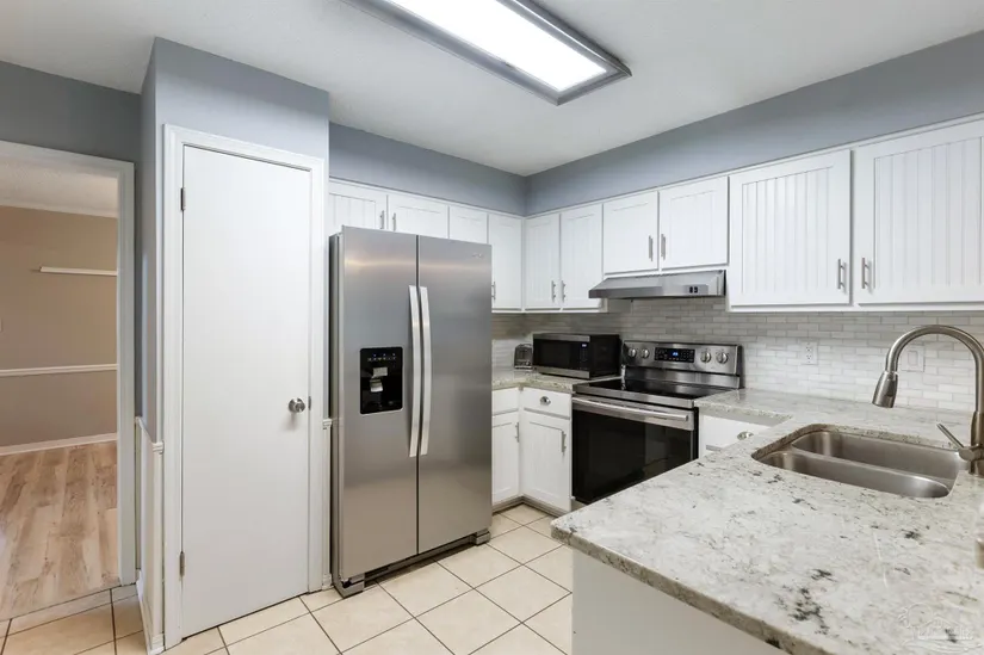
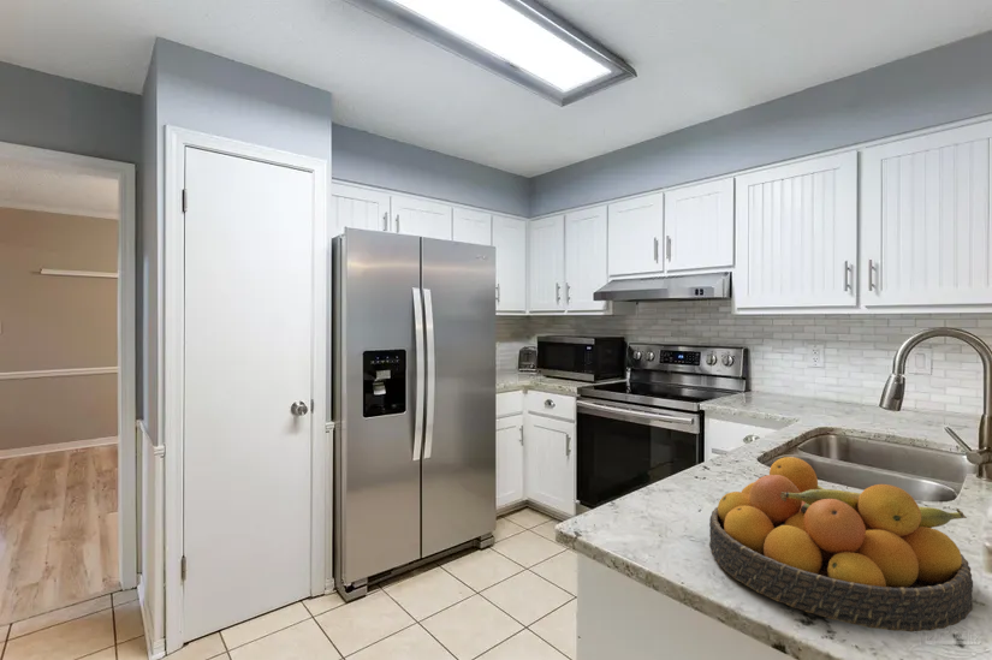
+ fruit bowl [708,456,974,634]
